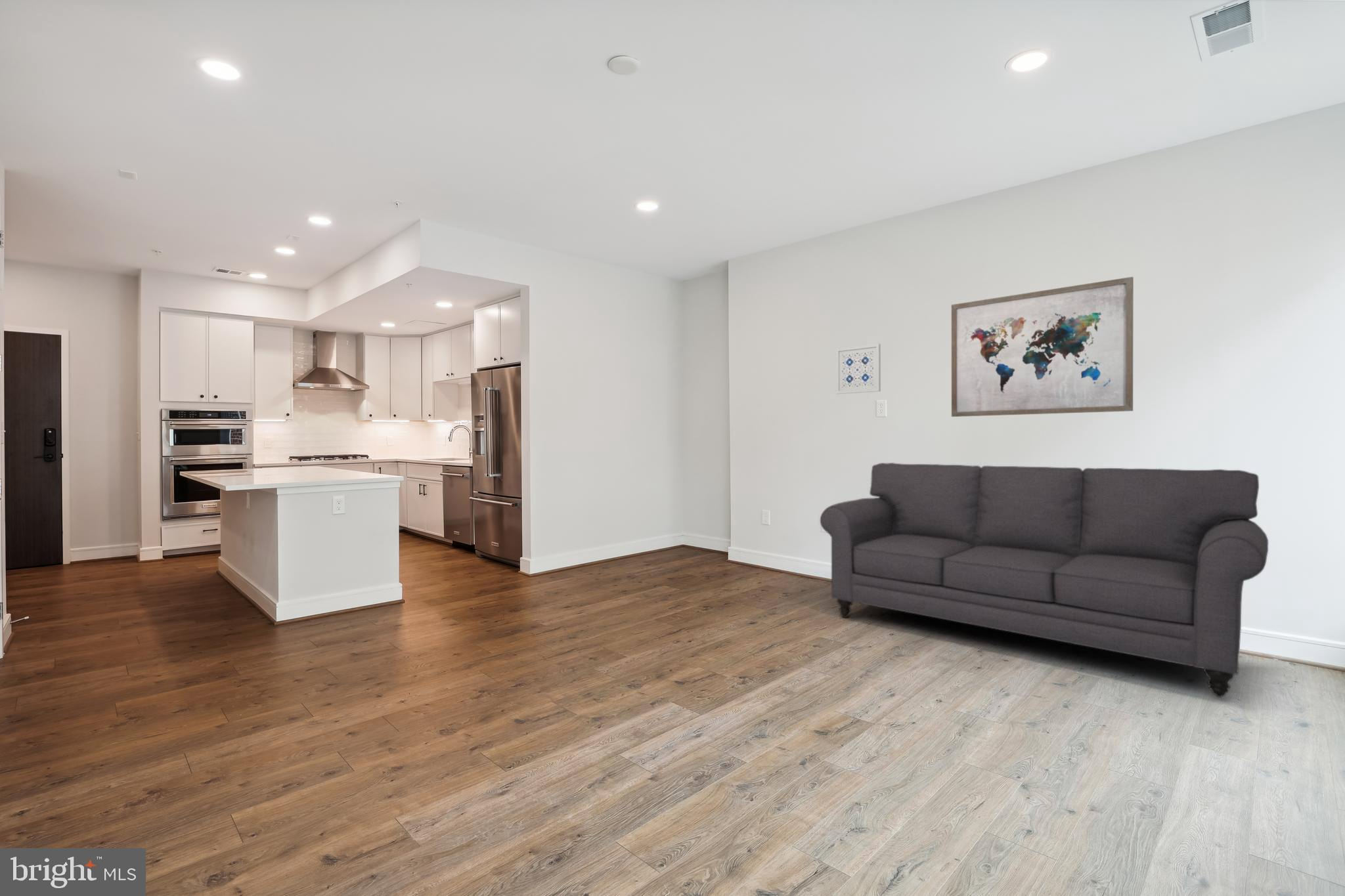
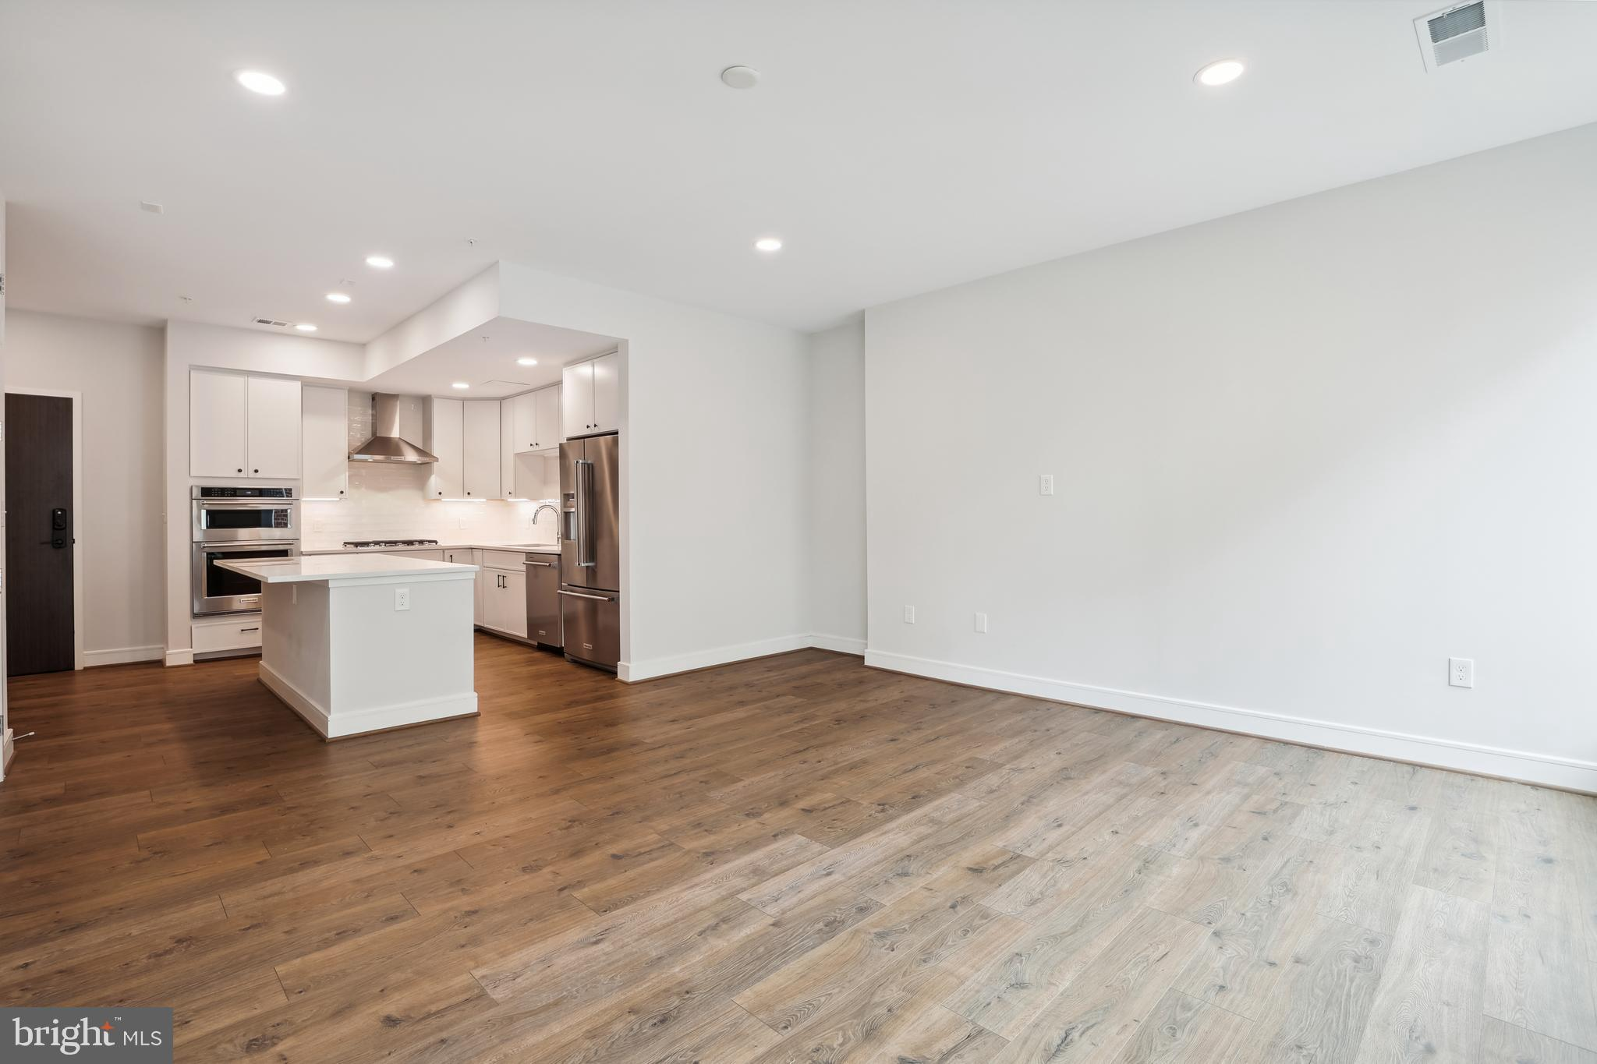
- wall art [835,343,881,395]
- sofa [820,462,1269,698]
- wall art [951,276,1134,417]
